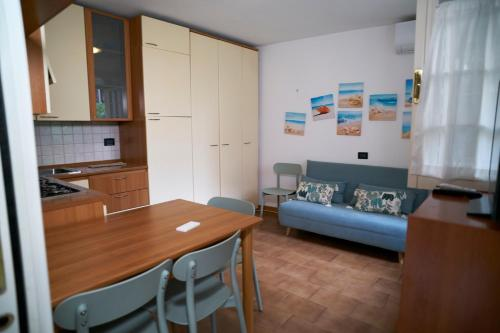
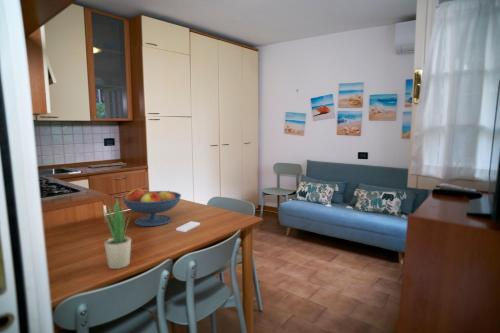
+ fruit bowl [122,187,182,227]
+ potted plant [101,196,132,270]
